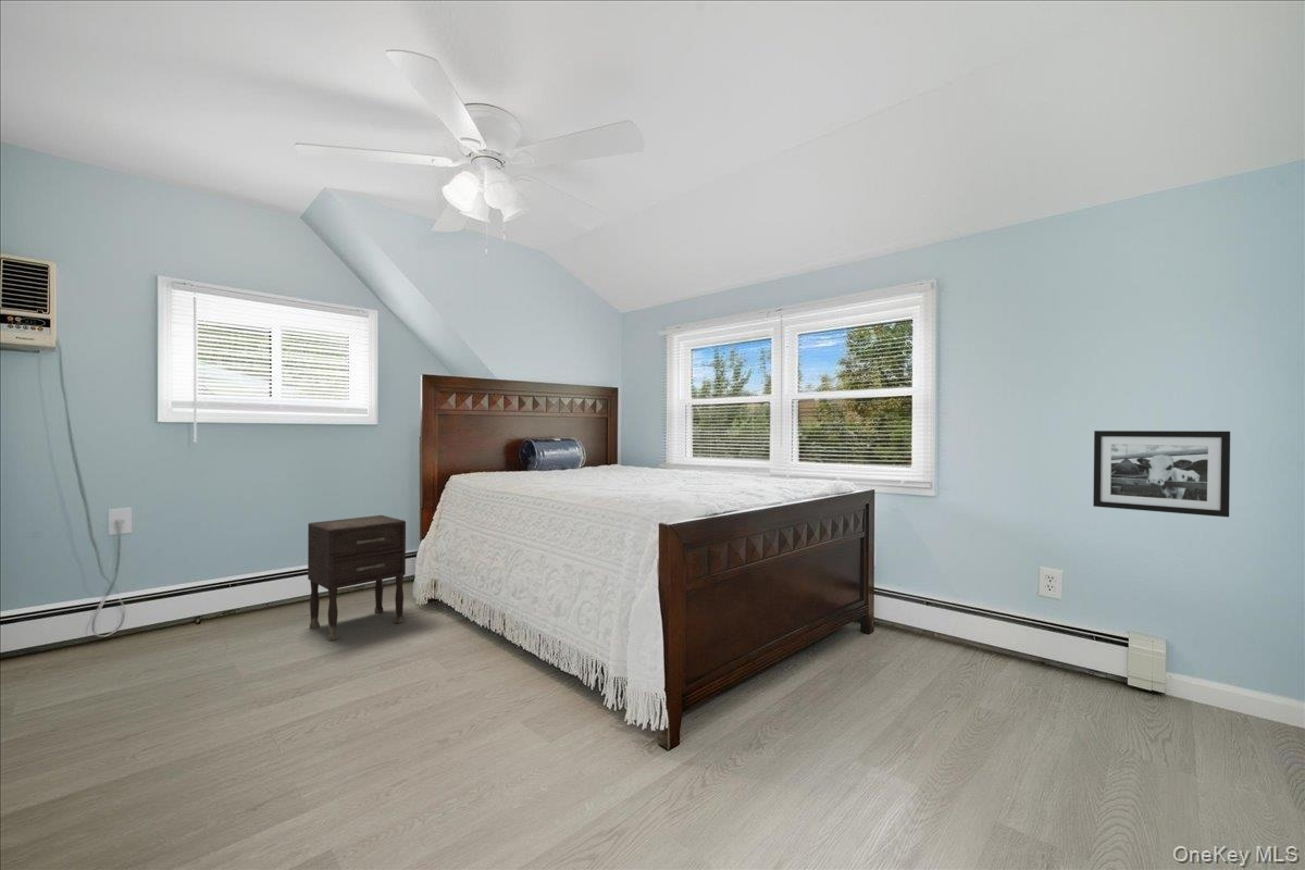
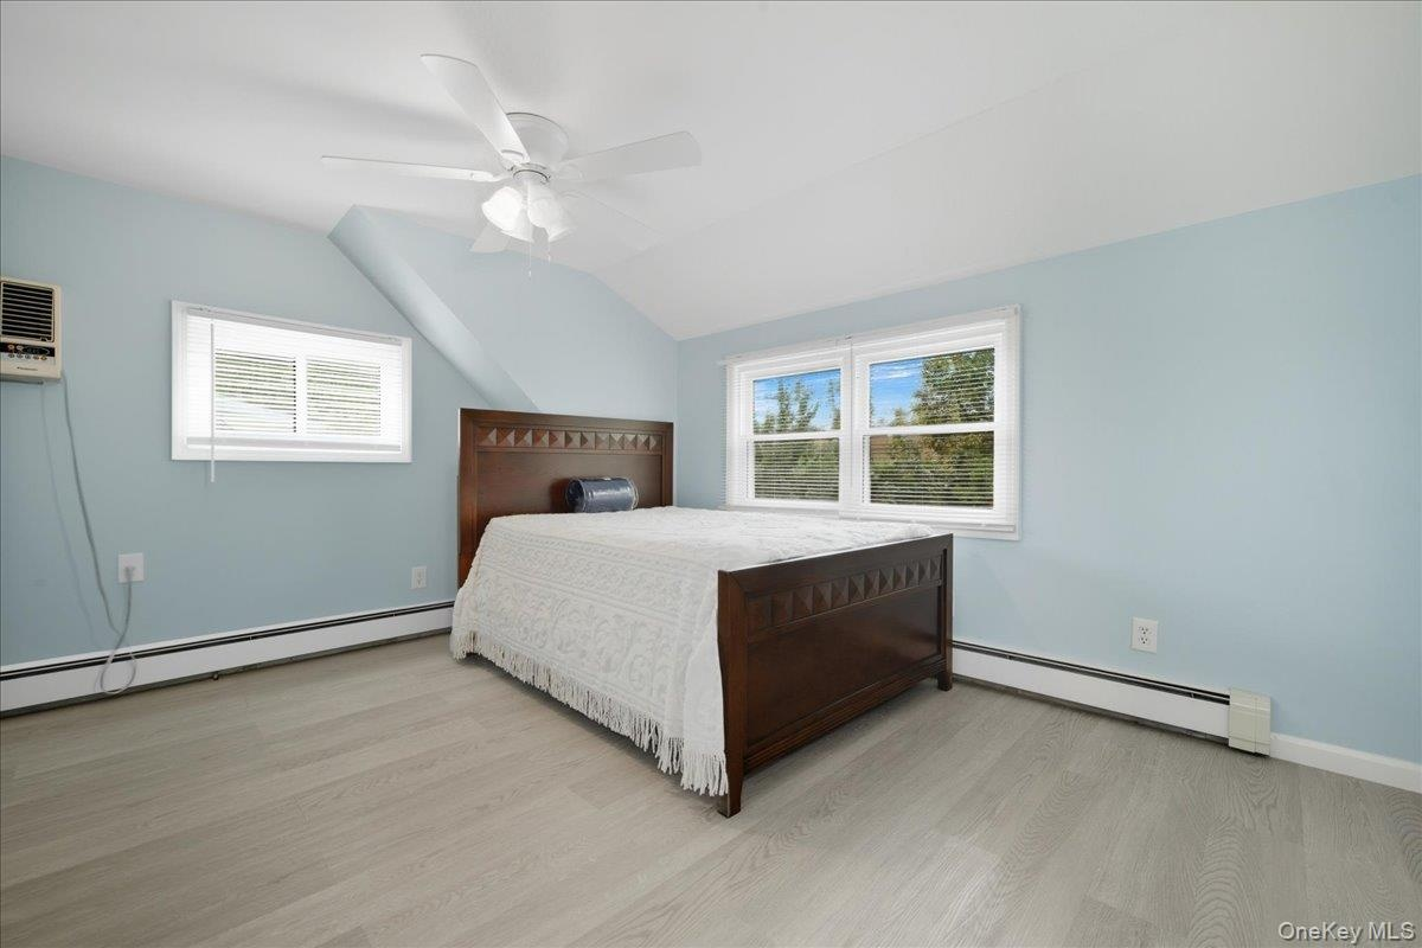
- picture frame [1092,430,1231,519]
- nightstand [307,514,407,642]
